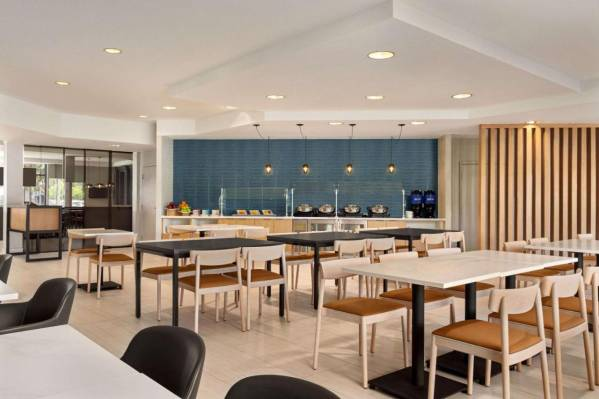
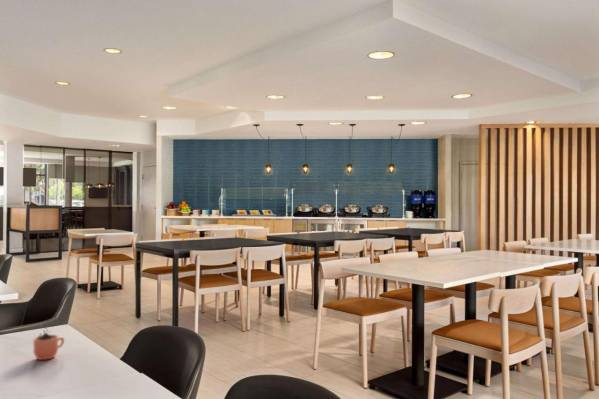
+ cocoa [33,319,65,361]
